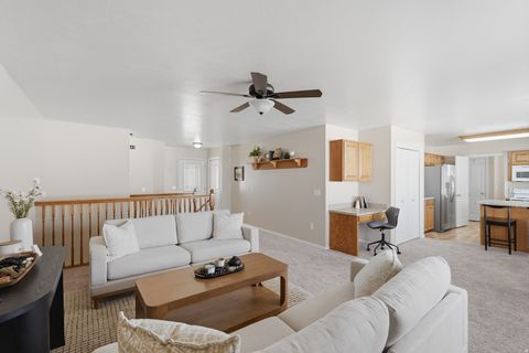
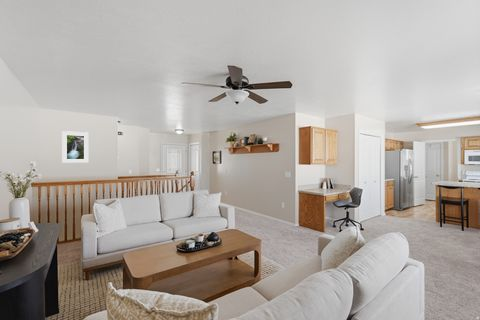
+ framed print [61,130,89,164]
